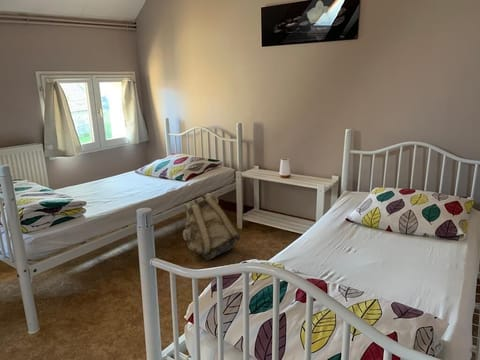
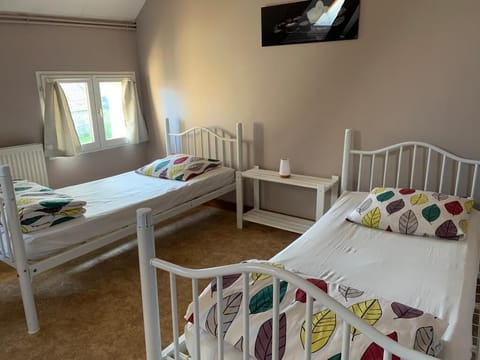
- backpack [182,192,241,261]
